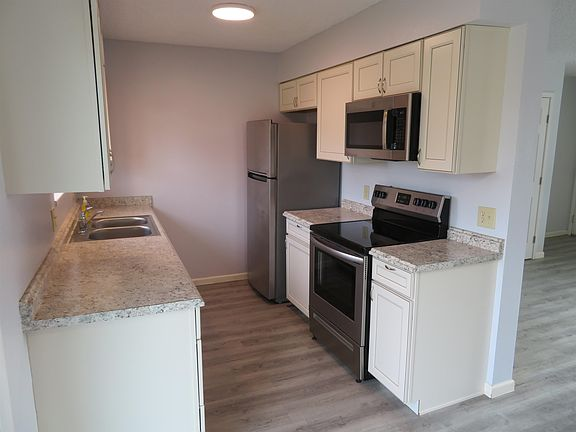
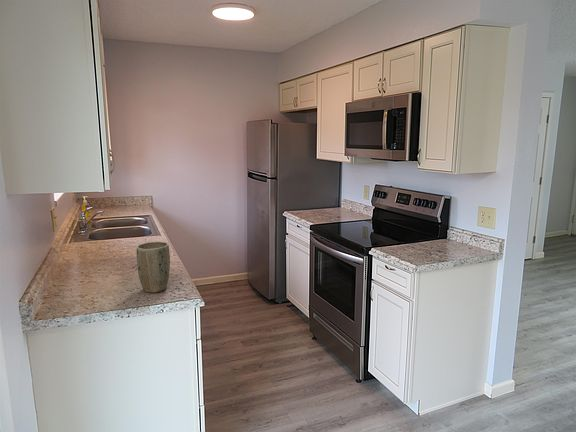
+ plant pot [135,241,171,294]
